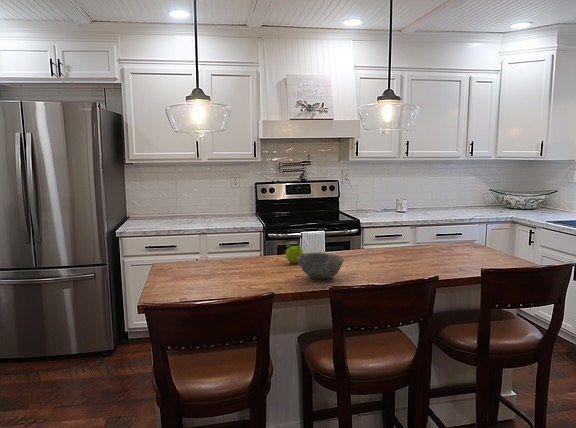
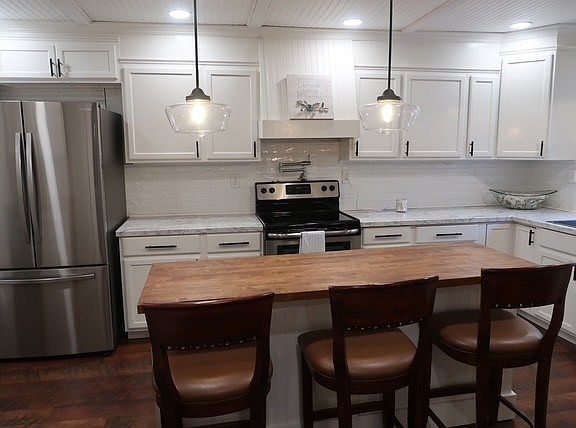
- fruit [285,244,304,264]
- bowl [297,252,345,279]
